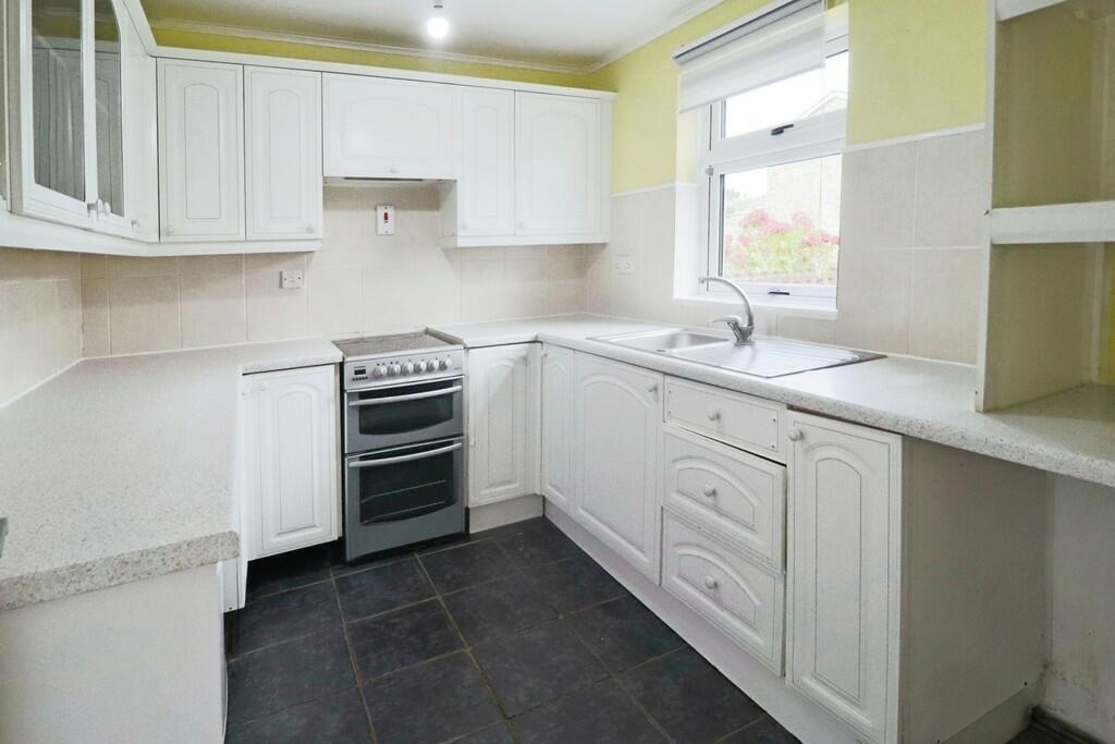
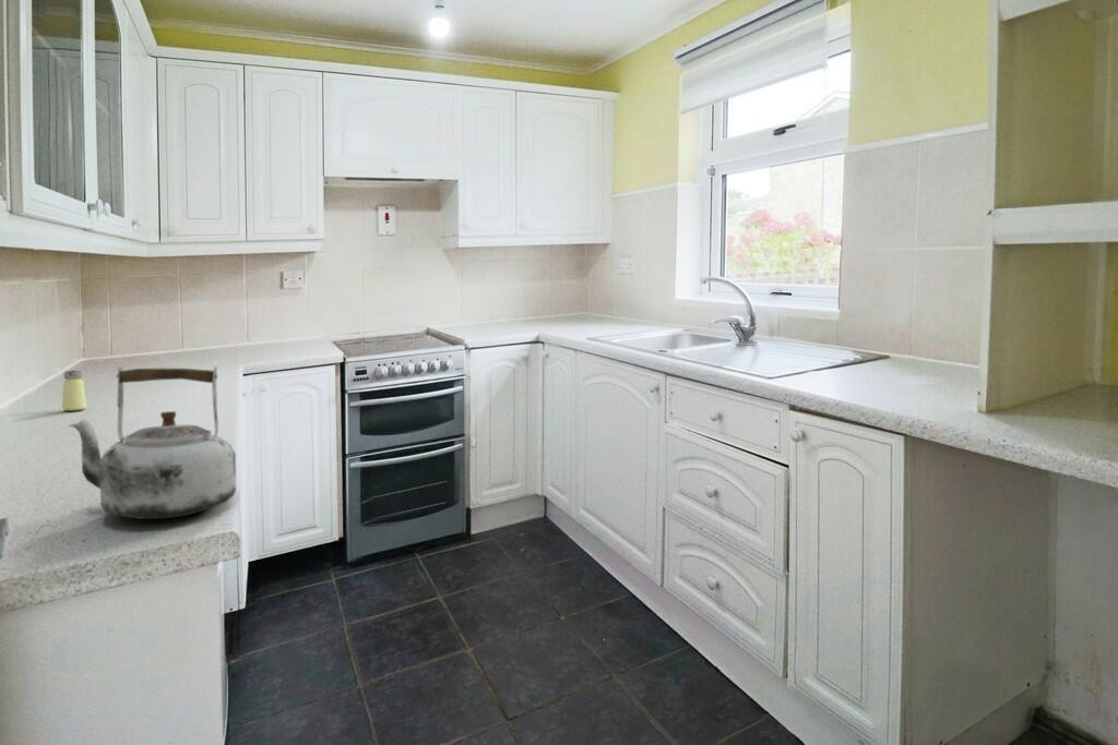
+ kettle [68,365,237,520]
+ saltshaker [61,370,87,411]
